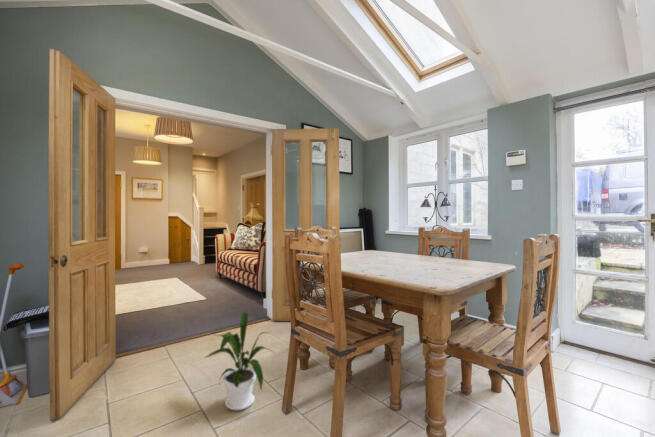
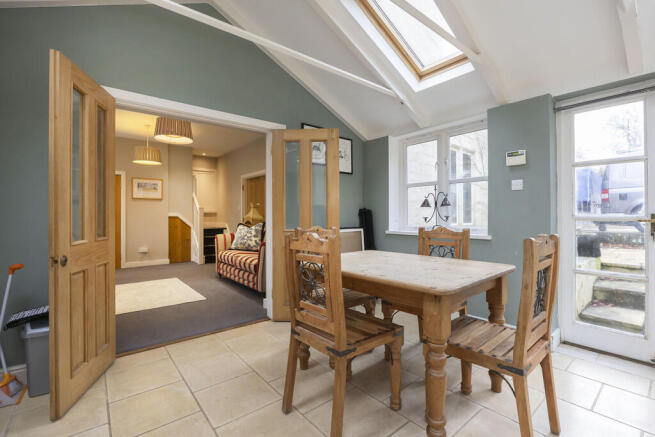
- house plant [203,310,276,411]
